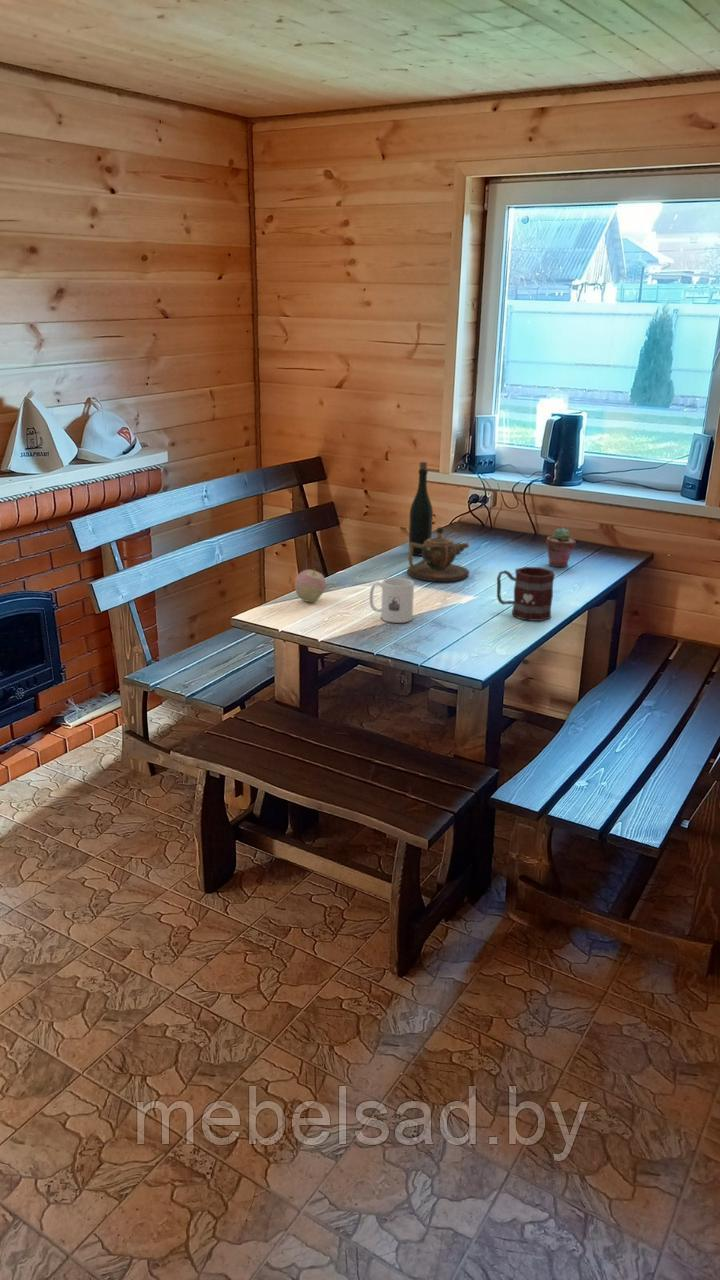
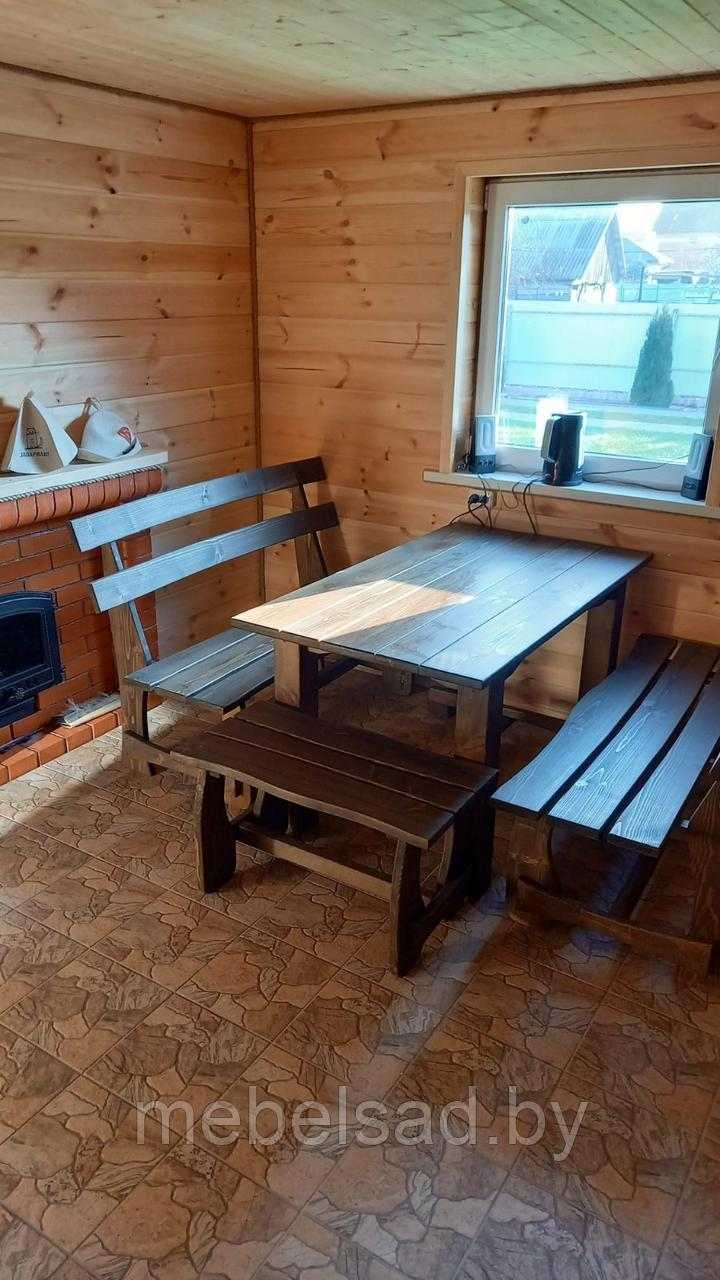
- mug [496,566,556,622]
- apple [294,567,327,603]
- teapot [406,526,470,582]
- potted succulent [545,527,577,568]
- mug [369,577,415,624]
- bottle [408,461,434,557]
